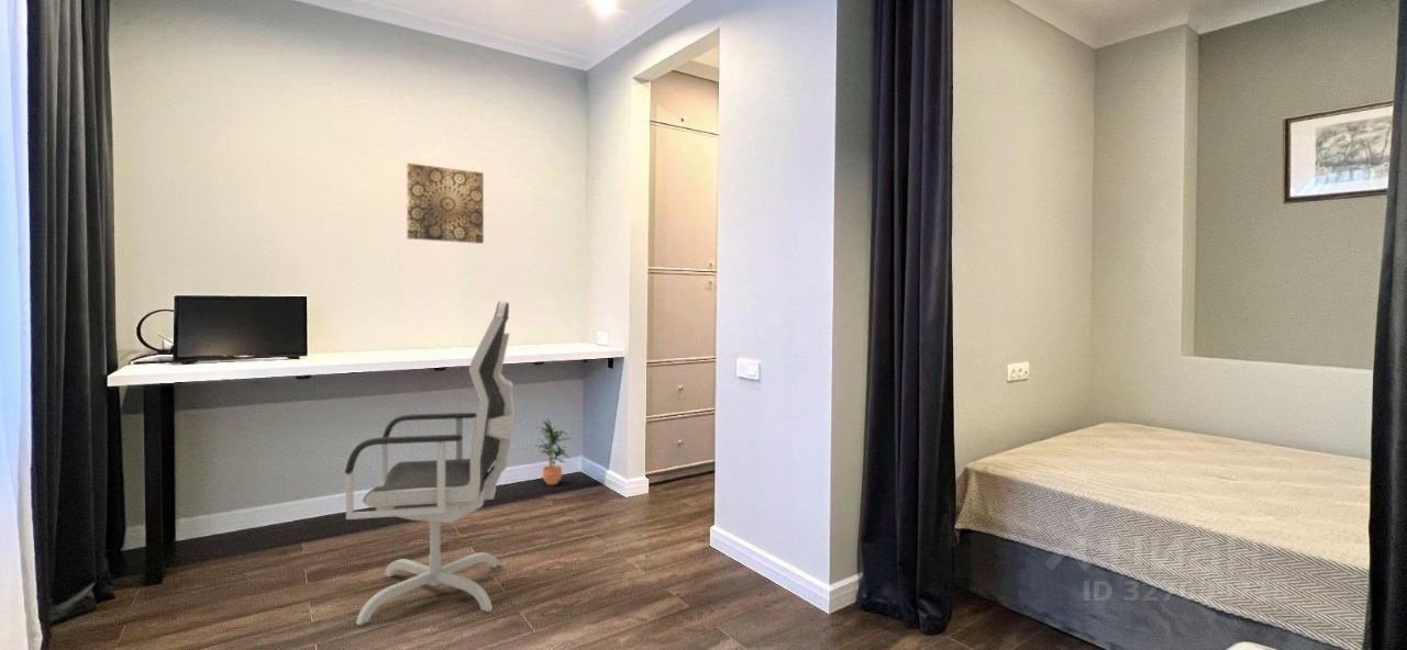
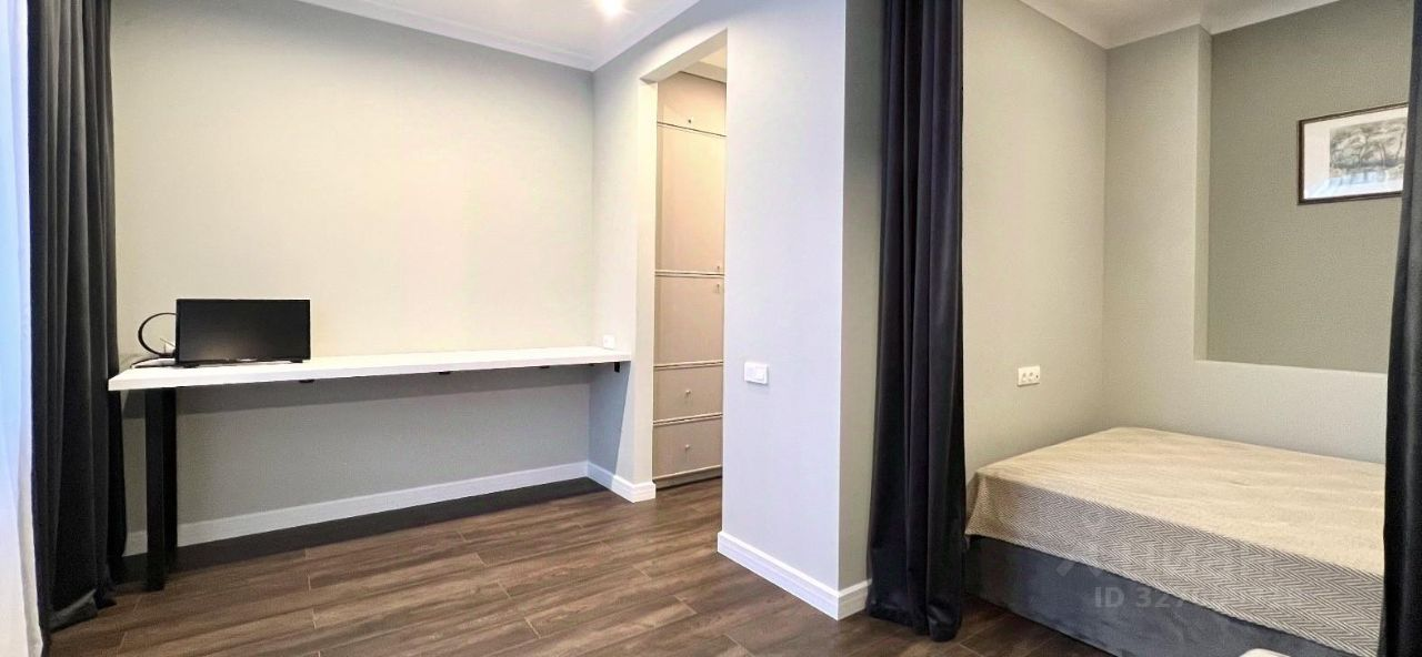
- potted plant [534,417,573,486]
- office chair [344,300,516,626]
- wall art [406,162,485,245]
